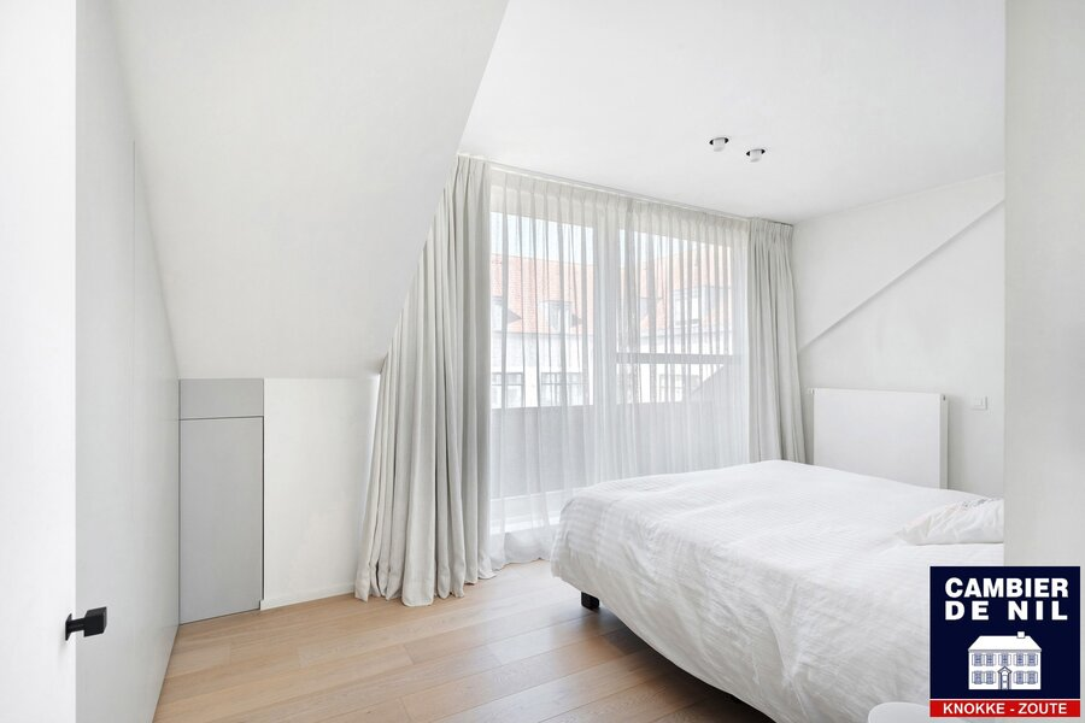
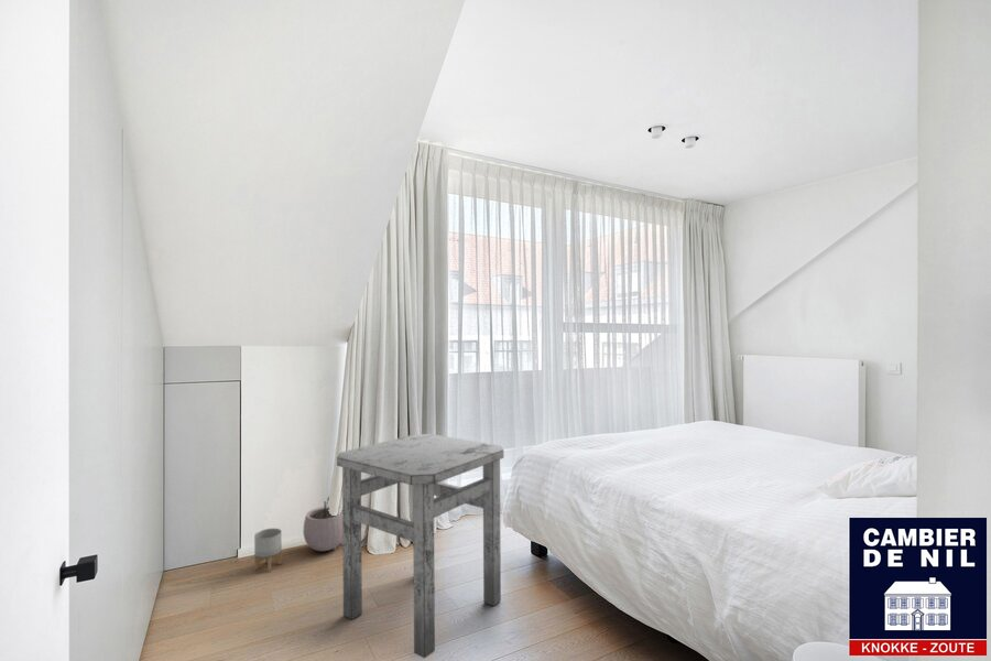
+ plant pot [303,495,342,552]
+ side table [336,433,504,659]
+ planter [253,528,283,573]
